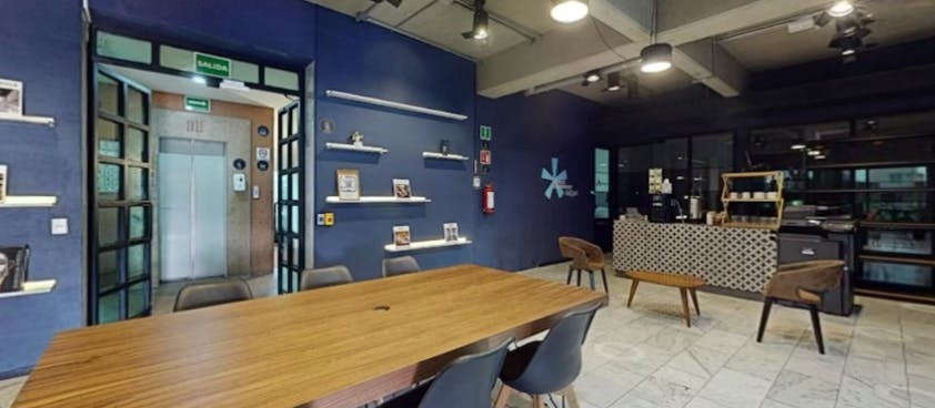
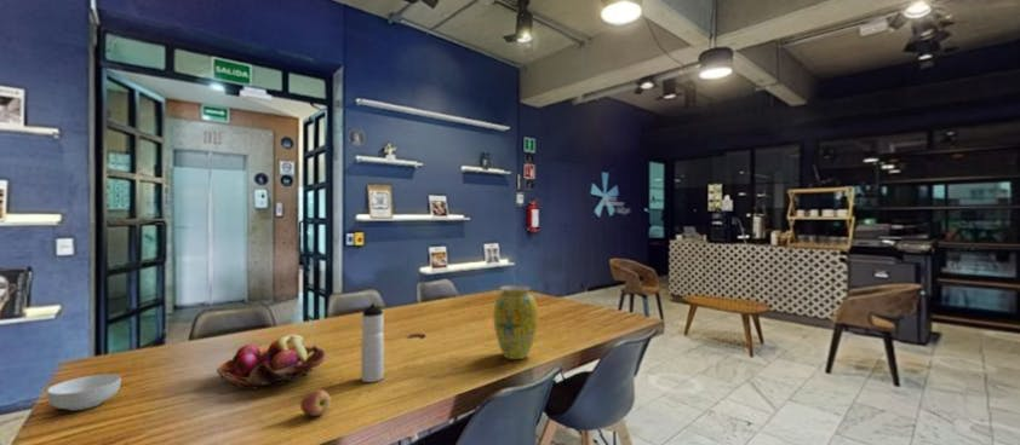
+ cereal bowl [46,372,122,411]
+ apple [299,388,332,417]
+ water bottle [360,302,385,383]
+ fruit basket [216,334,327,391]
+ vase [493,284,539,360]
